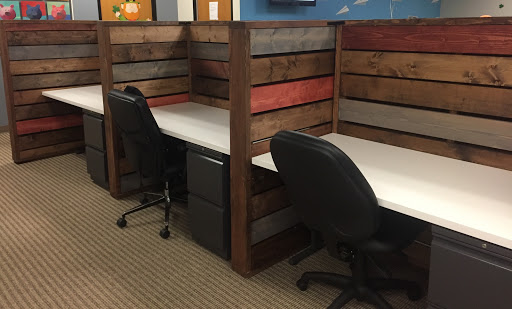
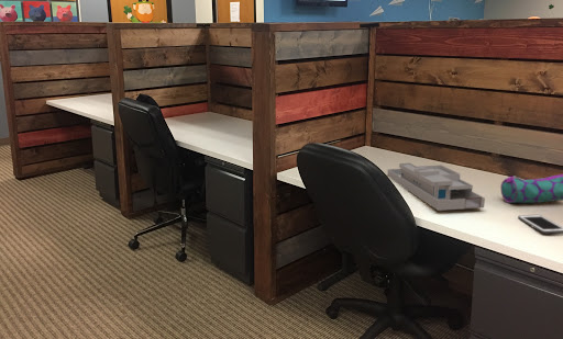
+ desk organizer [386,161,486,212]
+ cell phone [517,214,563,235]
+ pencil case [499,173,563,204]
